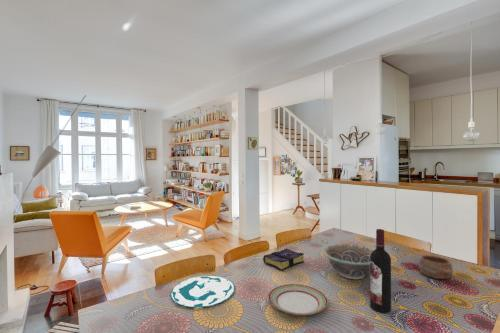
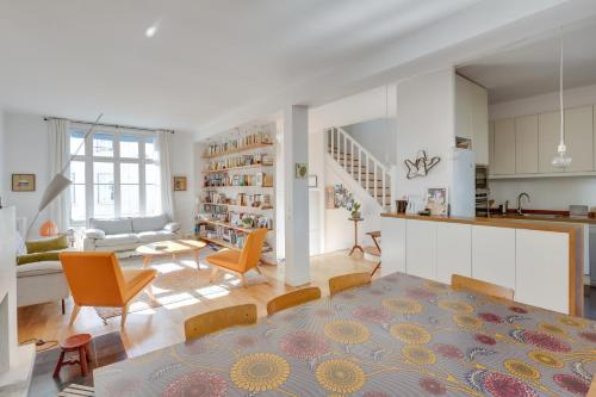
- book [262,247,305,271]
- pottery [418,253,454,280]
- plate [170,275,236,308]
- plate [267,283,329,316]
- decorative bowl [321,243,375,280]
- wine bottle [369,228,392,314]
